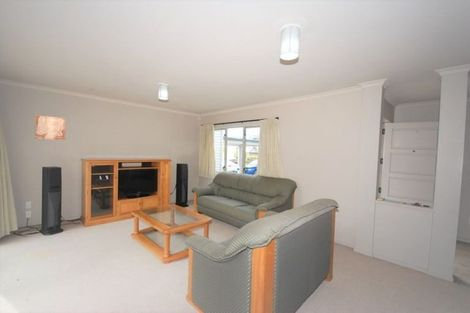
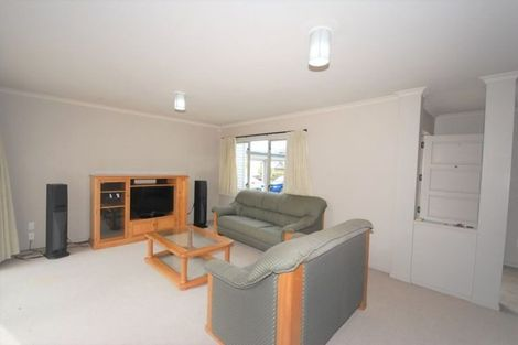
- wall art [34,114,66,141]
